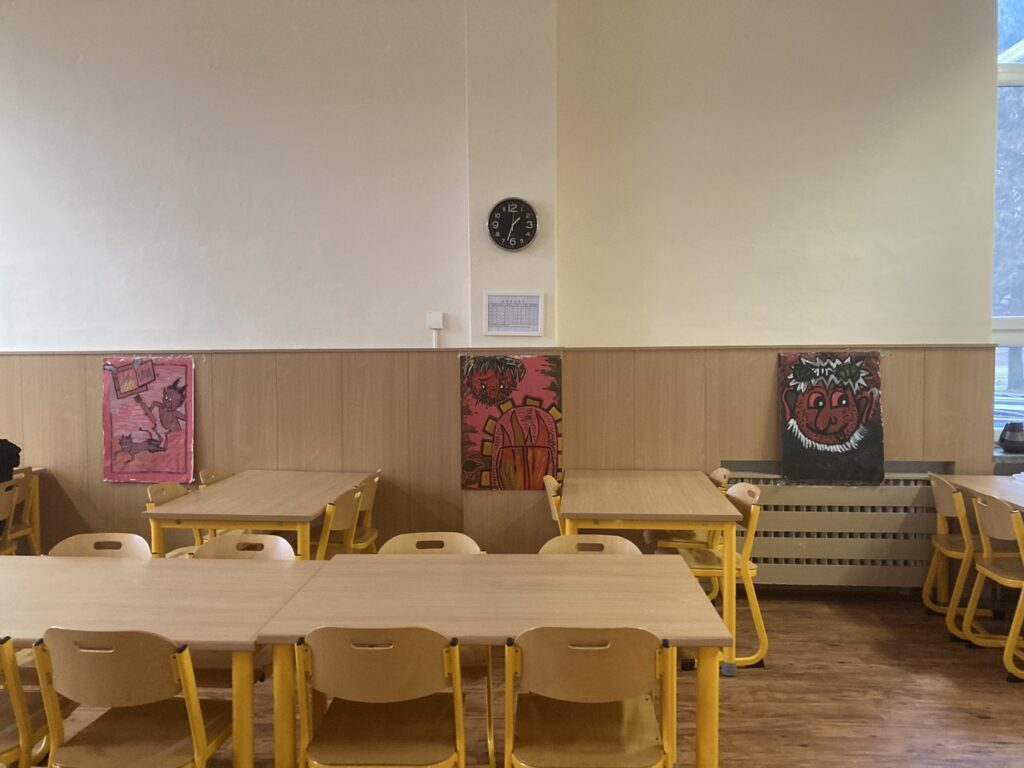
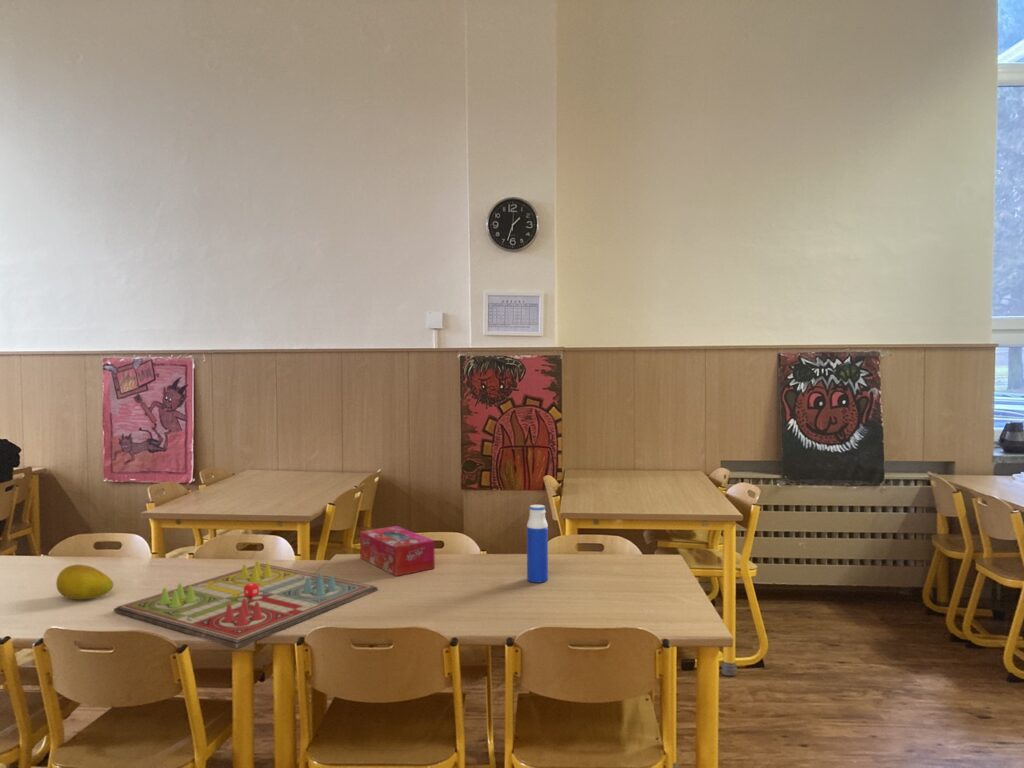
+ fruit [55,564,114,601]
+ gameboard [113,559,379,649]
+ tissue box [359,525,436,577]
+ water bottle [526,504,549,584]
